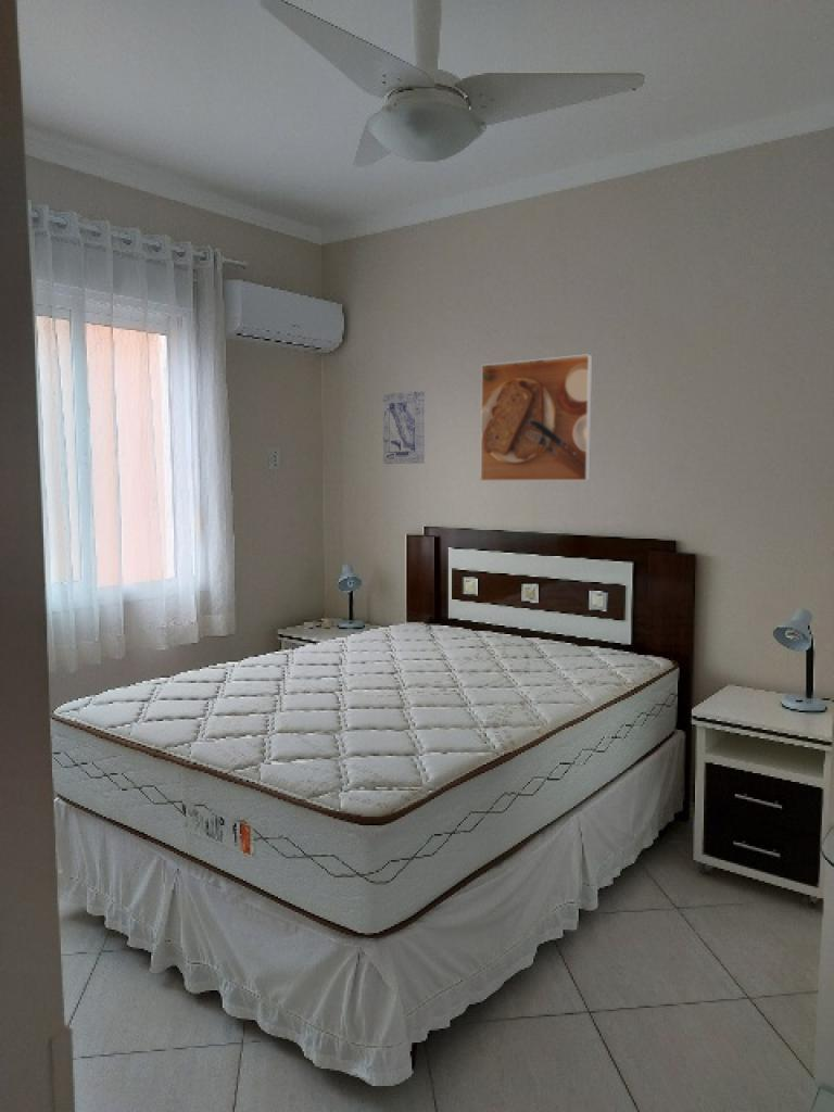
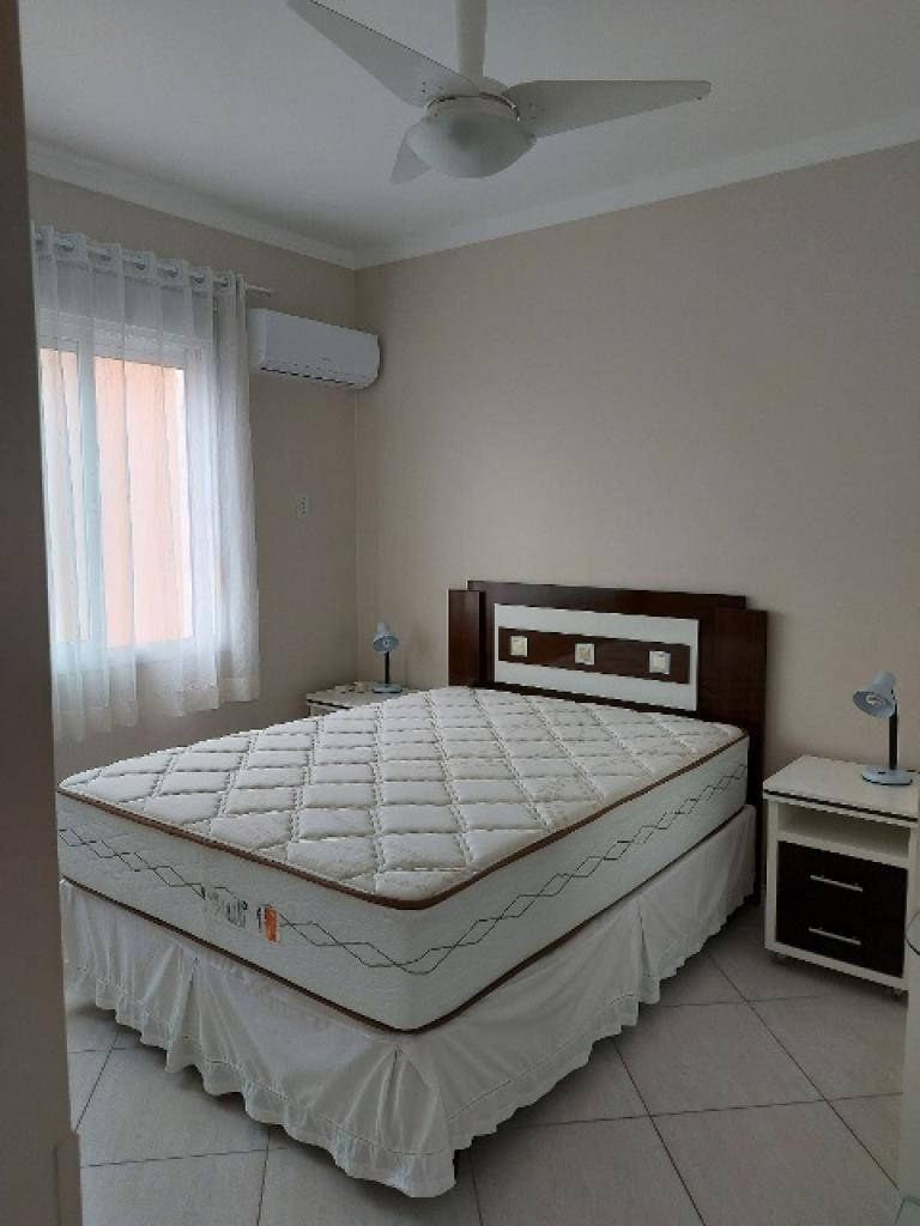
- wall art [382,389,426,465]
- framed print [479,353,593,482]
